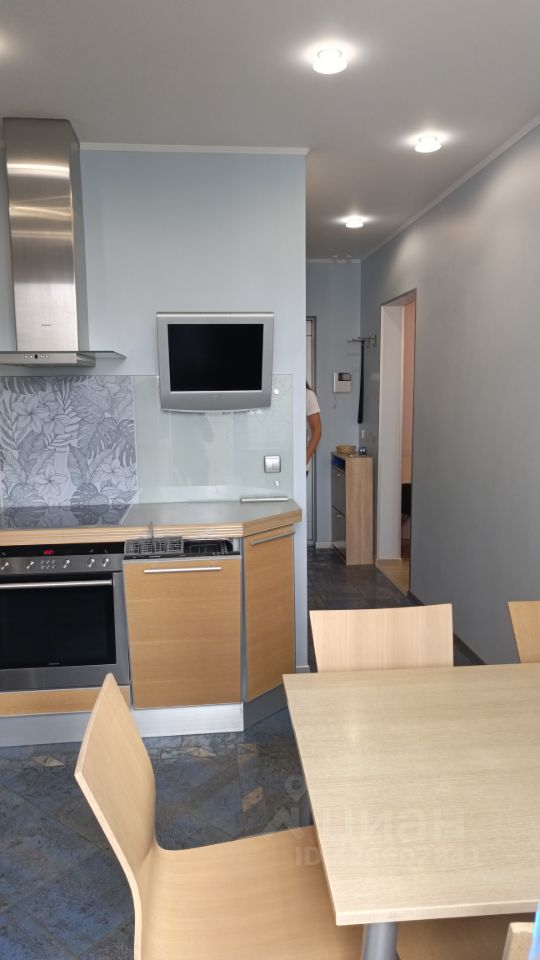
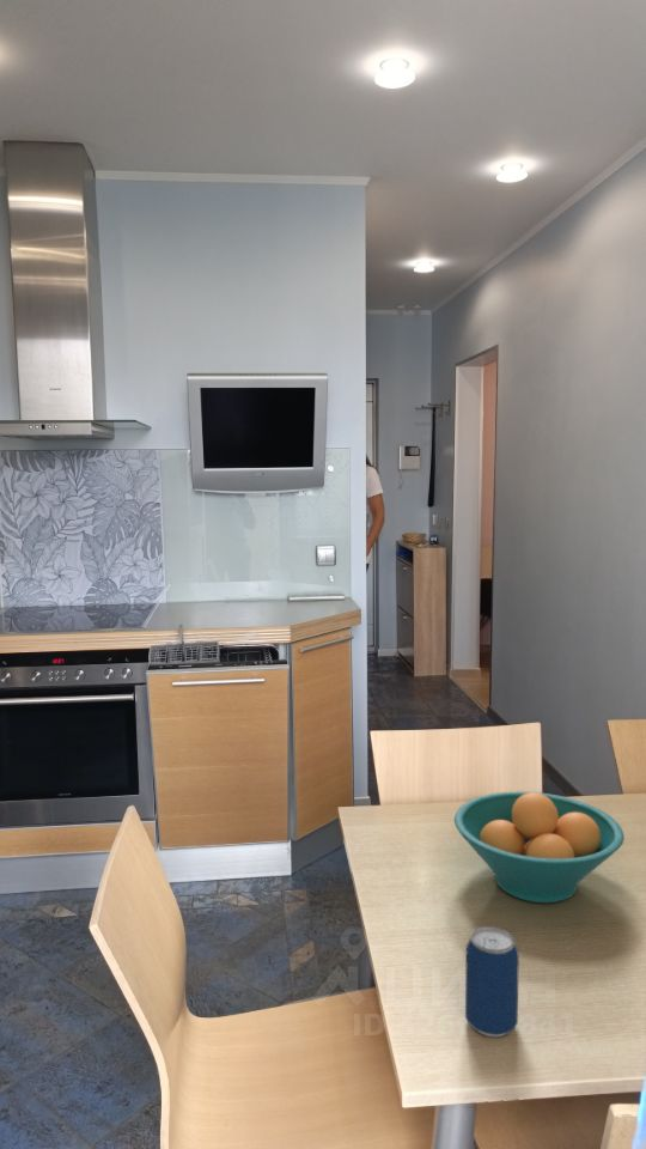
+ beverage can [464,925,520,1039]
+ fruit bowl [453,790,626,904]
